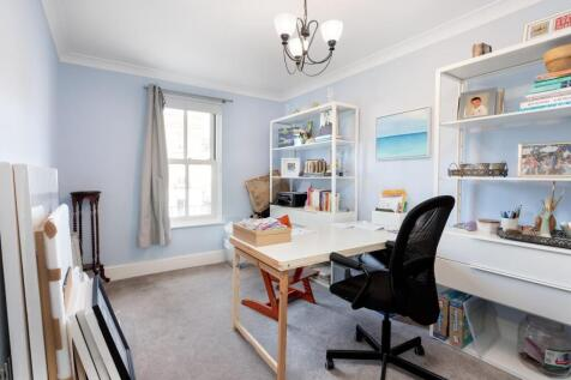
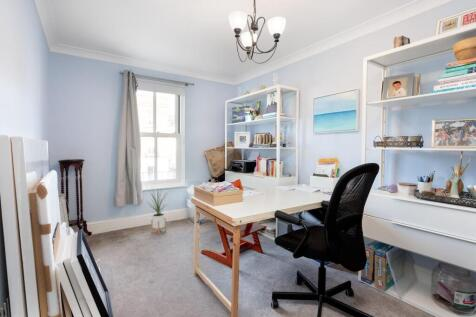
+ house plant [145,187,172,236]
